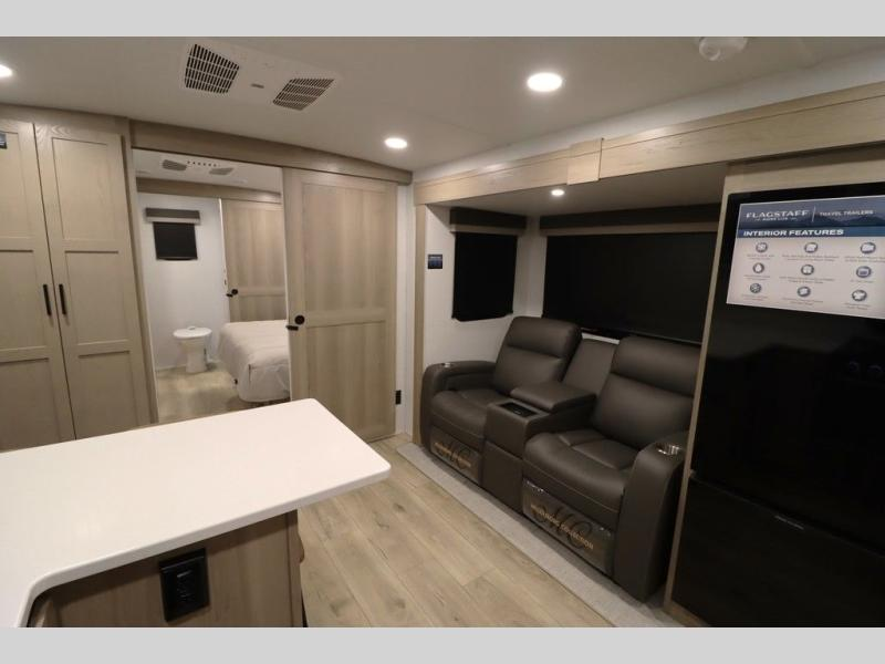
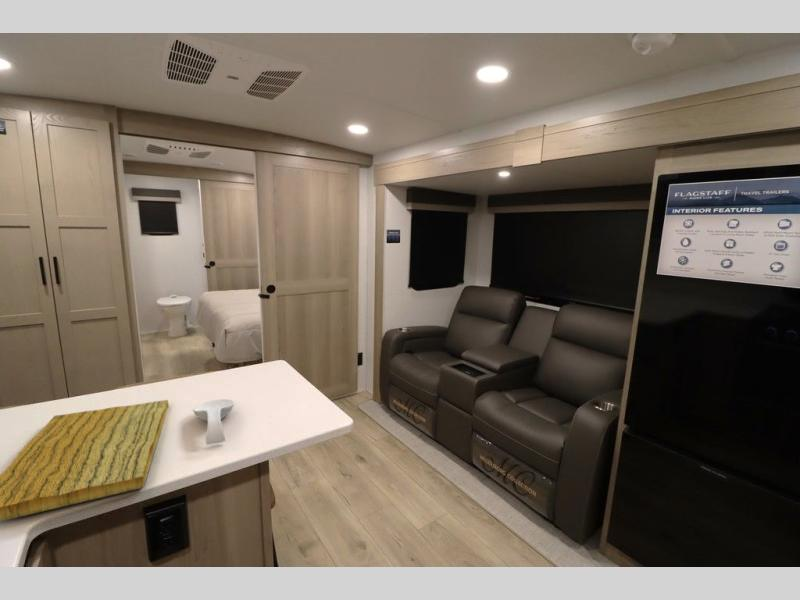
+ cutting board [0,399,169,522]
+ spoon rest [192,398,235,446]
